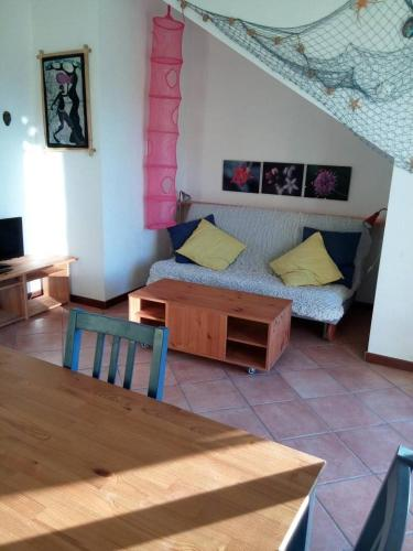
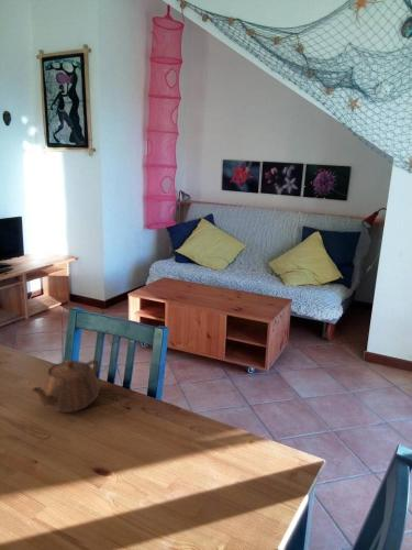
+ teapot [30,359,101,414]
